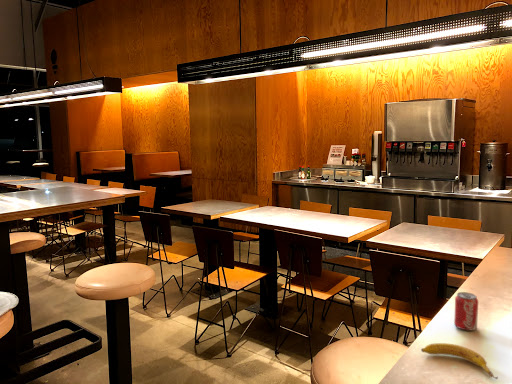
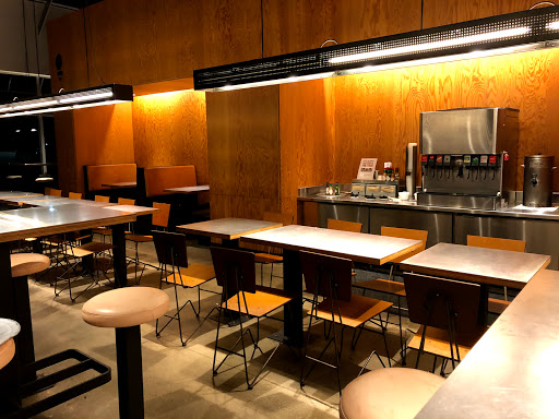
- fruit [420,342,499,380]
- pop [453,291,479,332]
